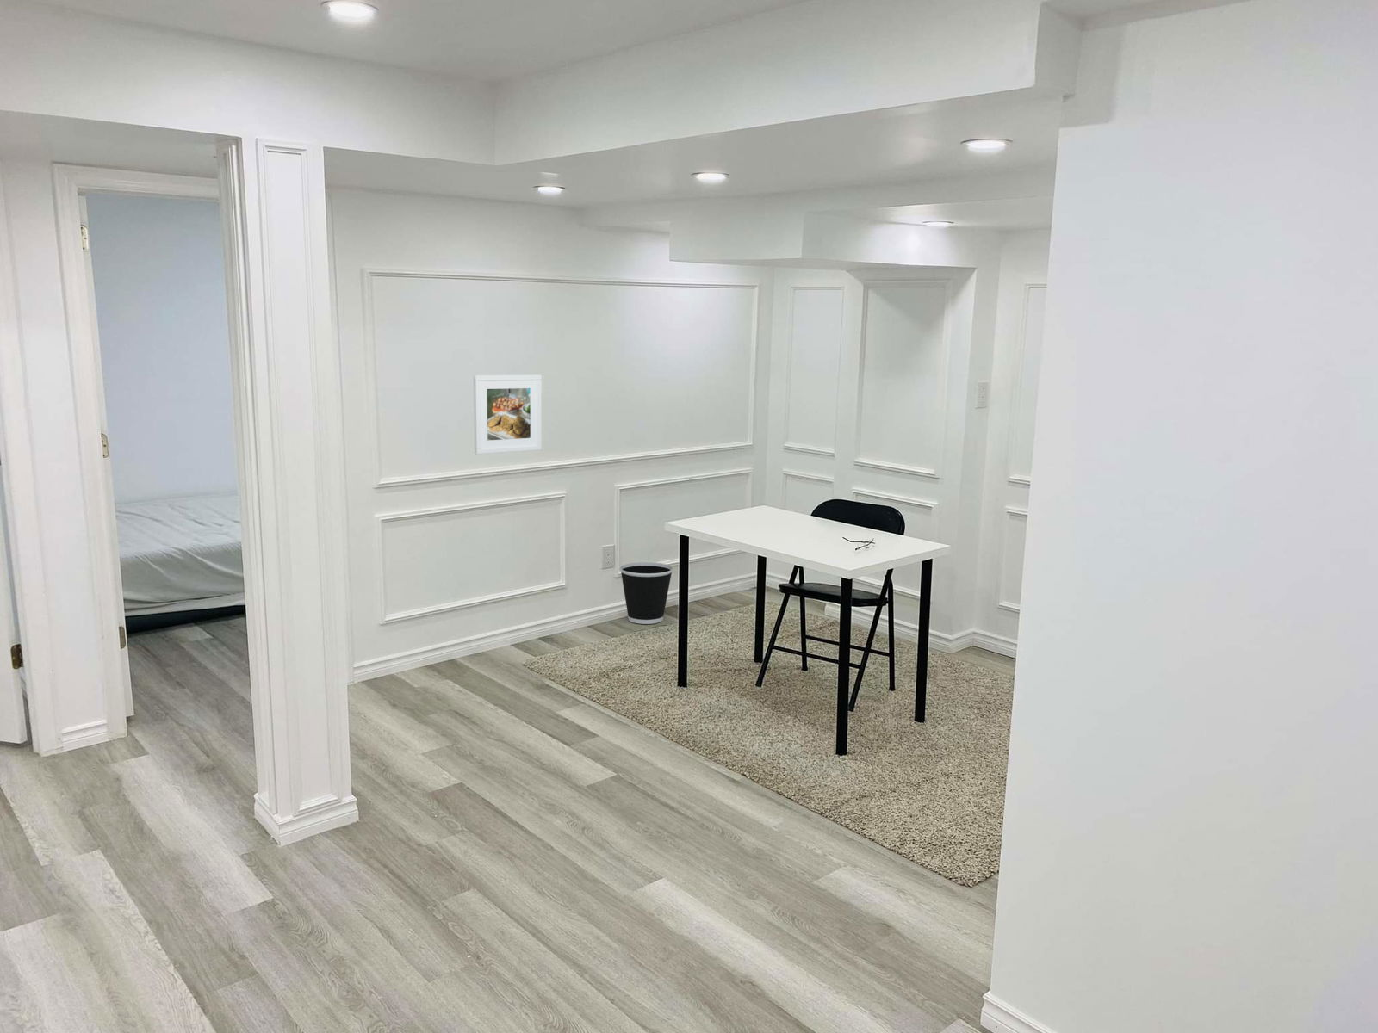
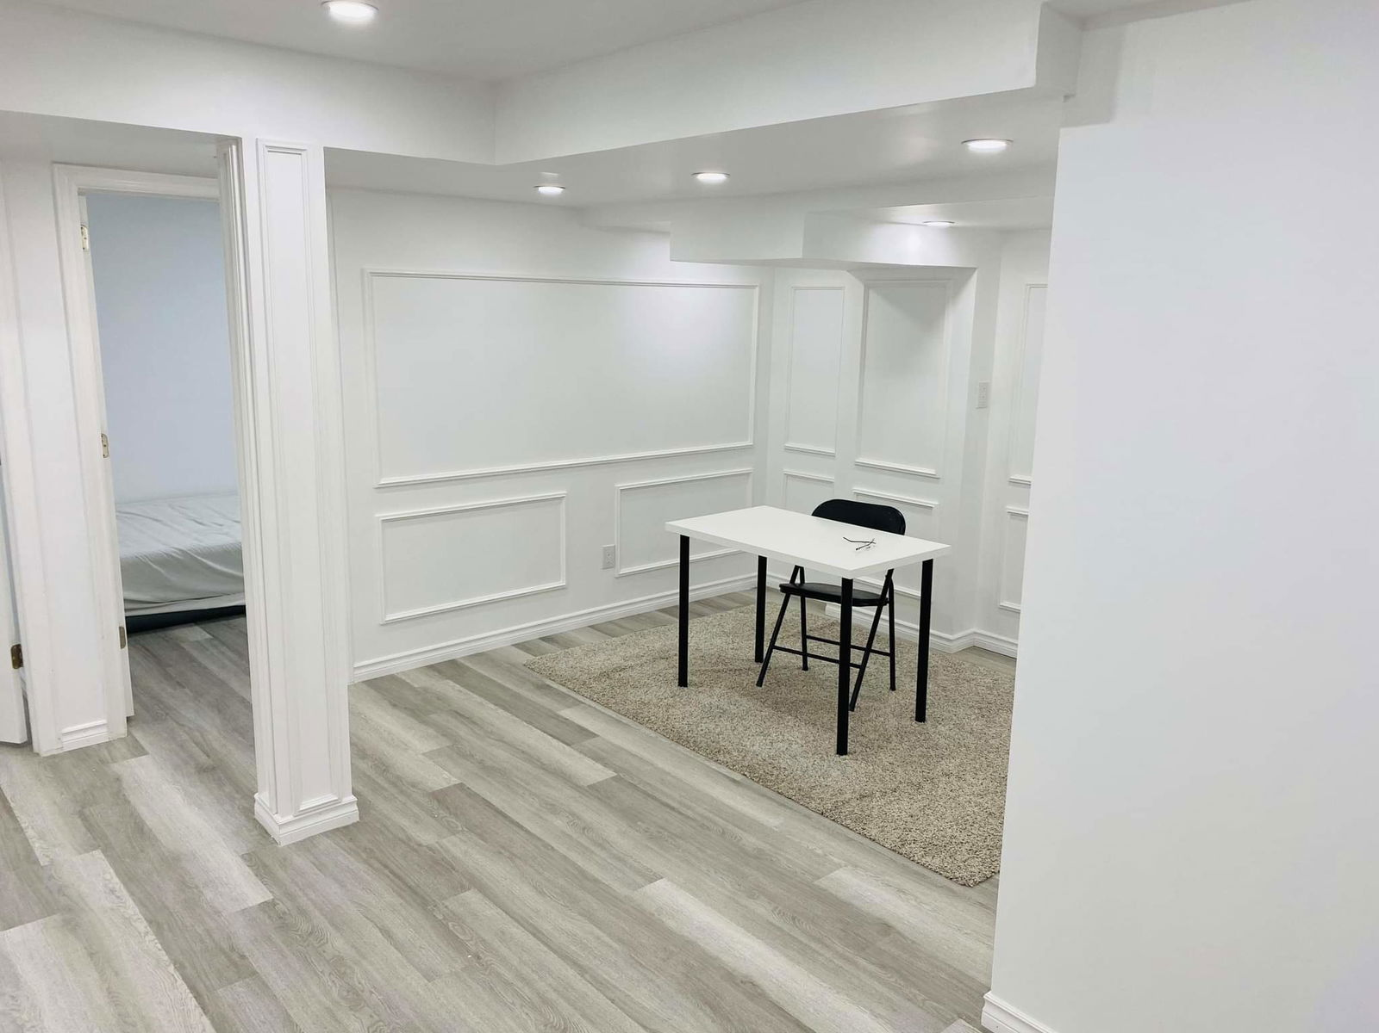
- wastebasket [618,561,675,625]
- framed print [473,374,543,456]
